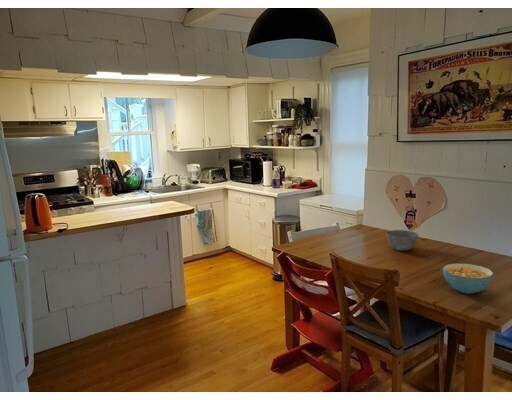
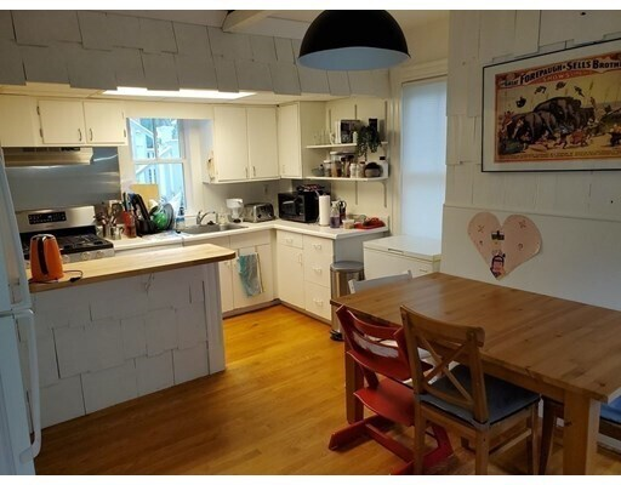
- cereal bowl [442,263,495,295]
- bowl [385,229,419,252]
